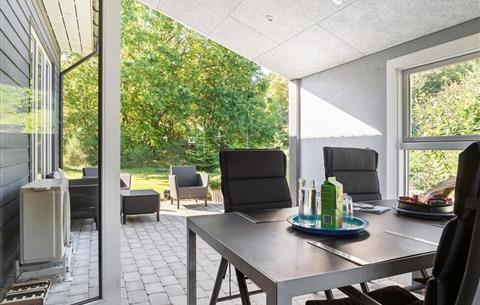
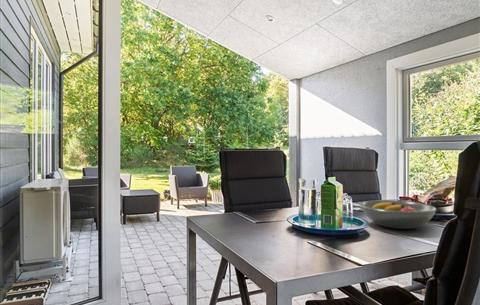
+ fruit bowl [359,199,438,230]
